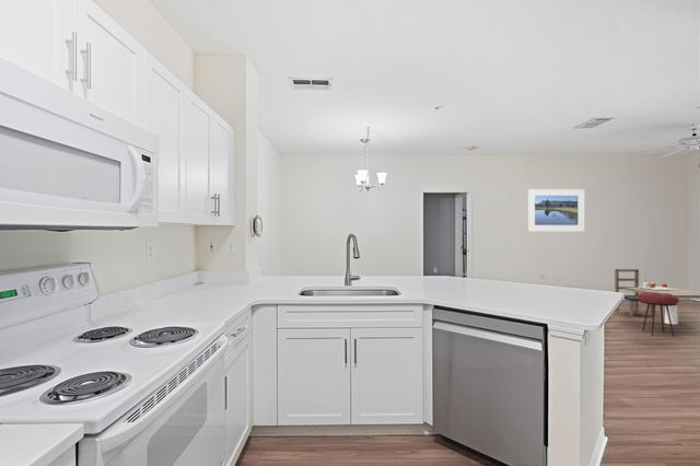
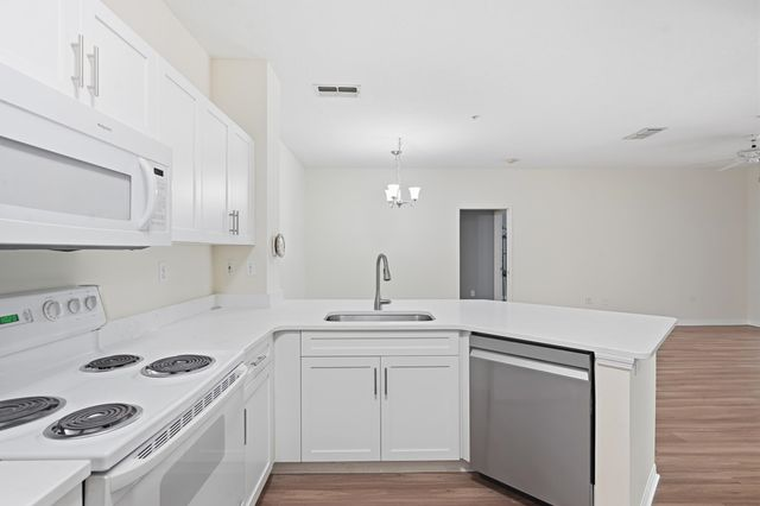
- dining table [614,268,700,326]
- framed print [527,188,585,232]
- stool [638,292,680,338]
